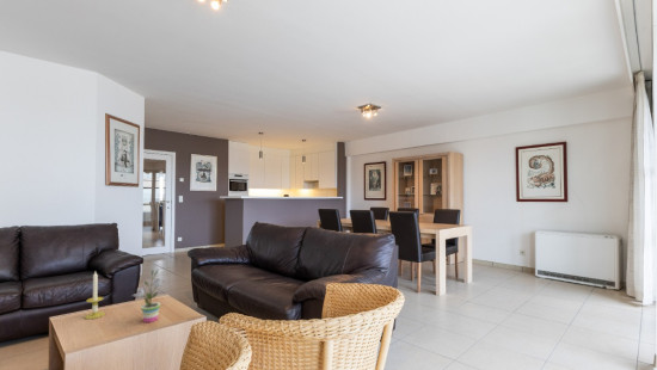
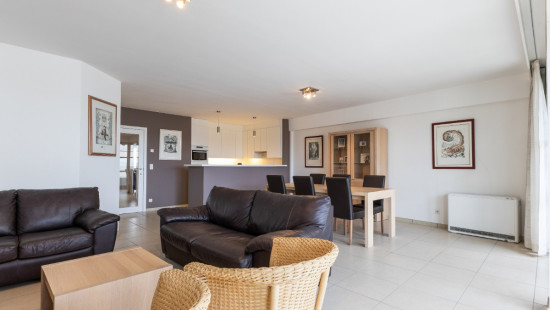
- candle [84,271,106,320]
- potted plant [131,269,166,323]
